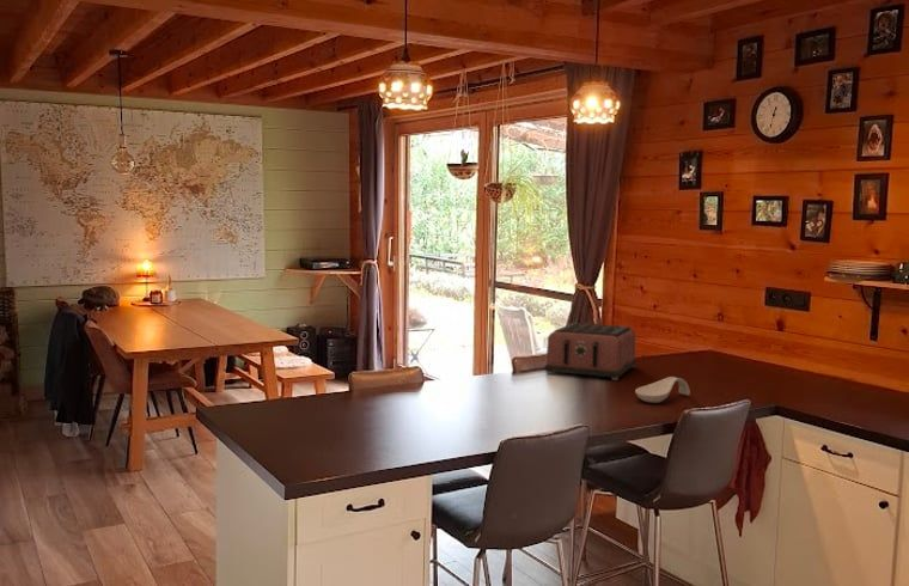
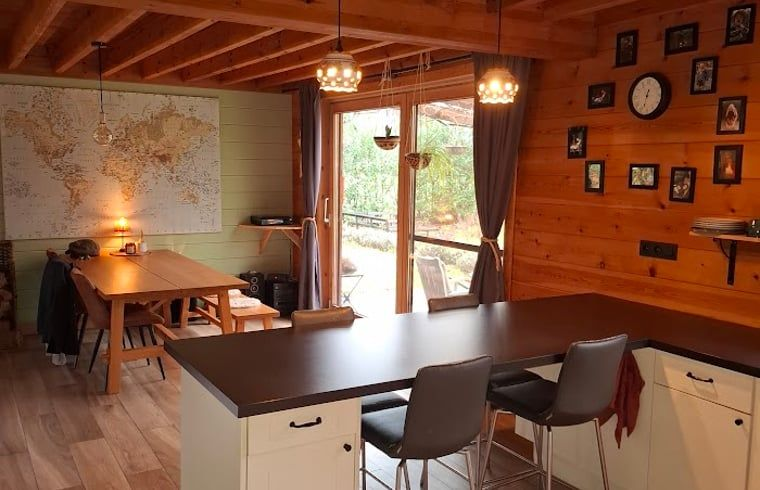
- spoon rest [634,376,691,404]
- toaster [543,322,637,381]
